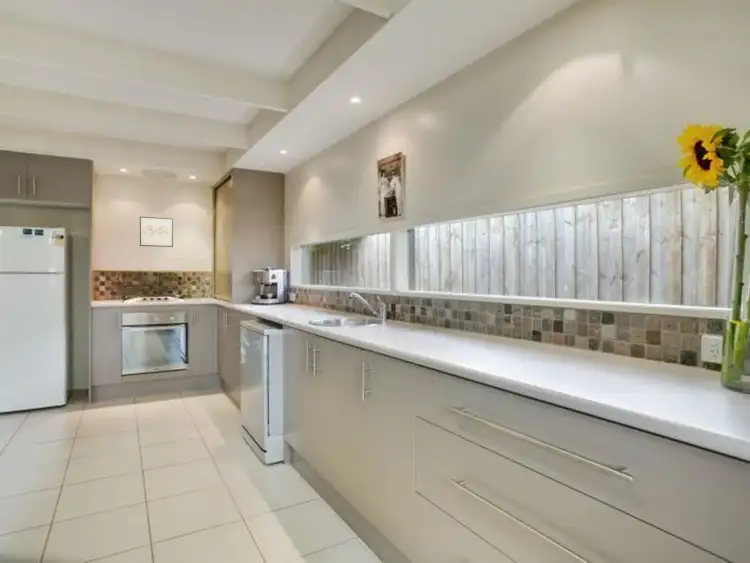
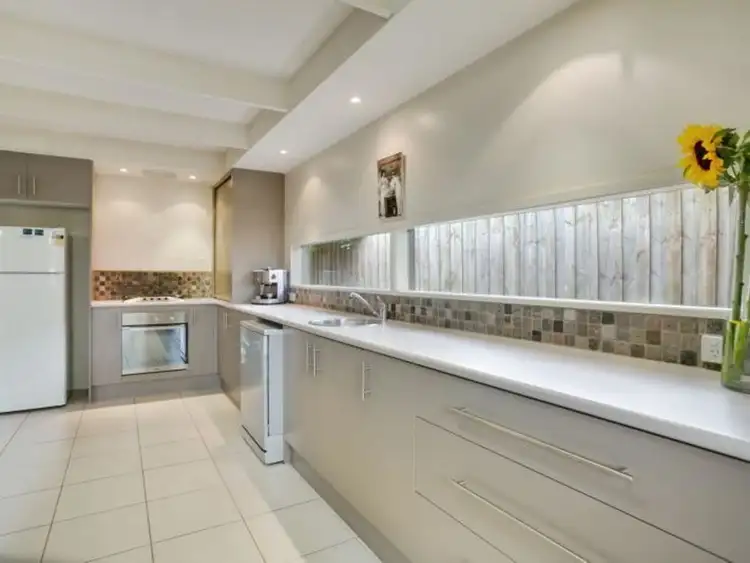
- wall art [139,216,174,248]
